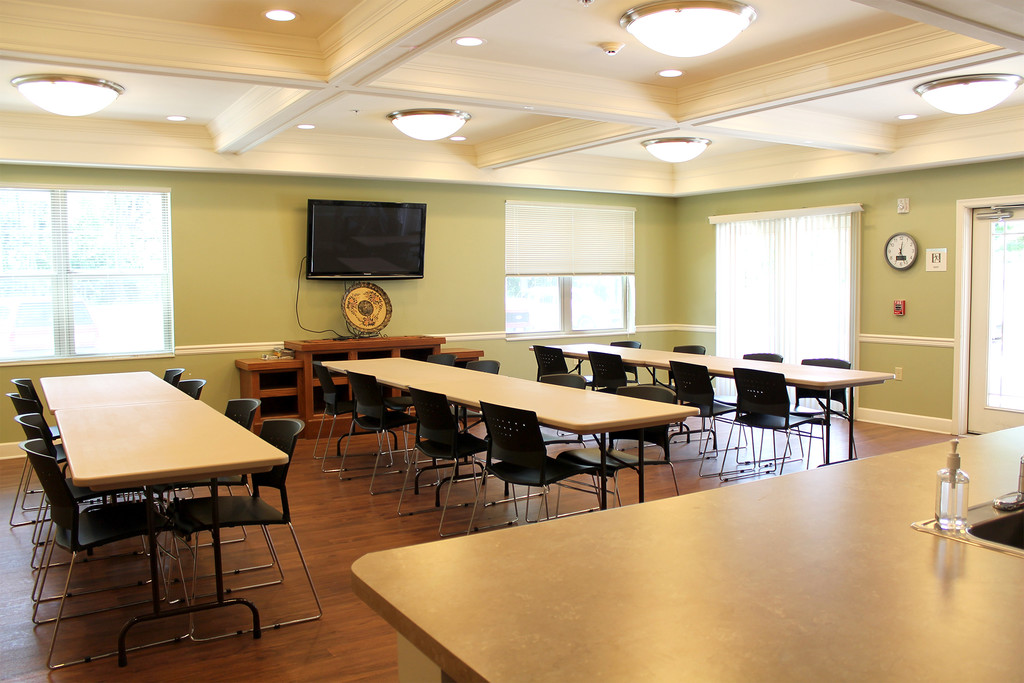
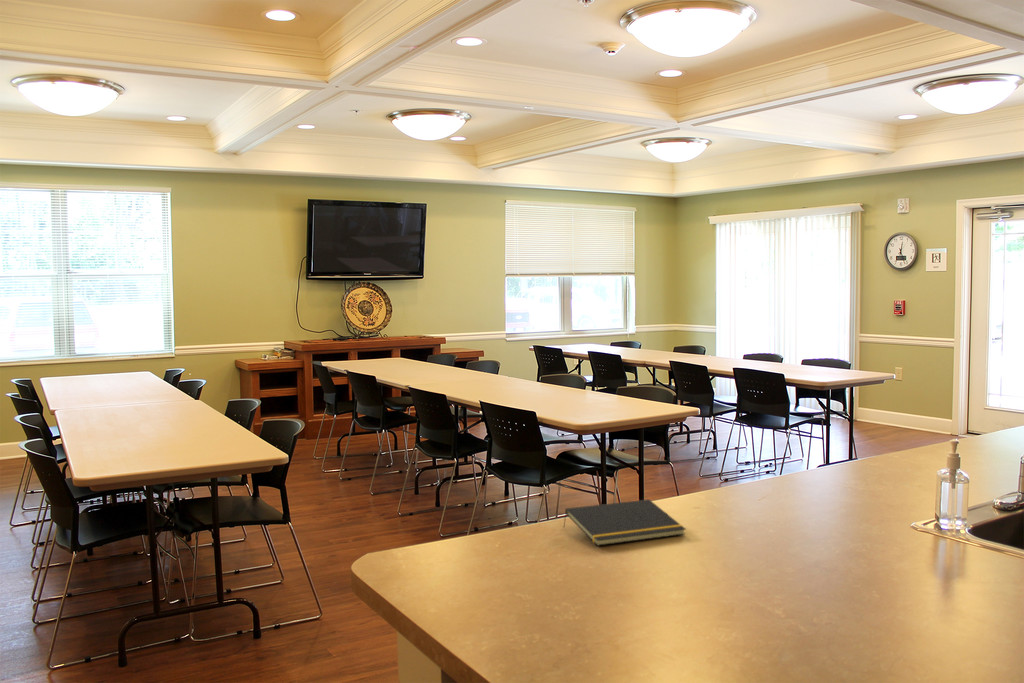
+ notepad [562,498,687,547]
